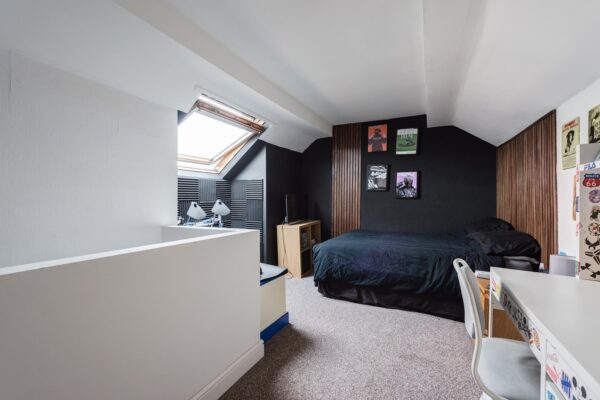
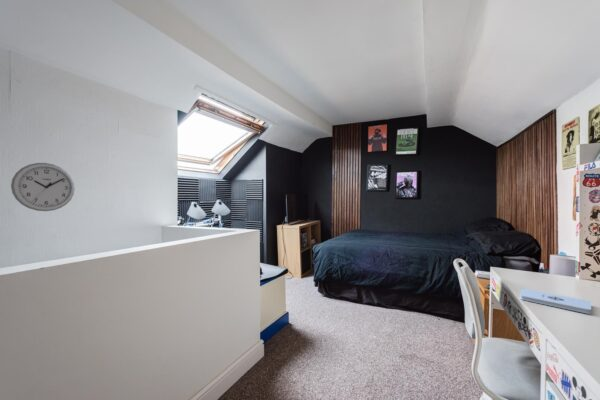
+ wall clock [10,162,76,212]
+ notepad [518,287,592,315]
